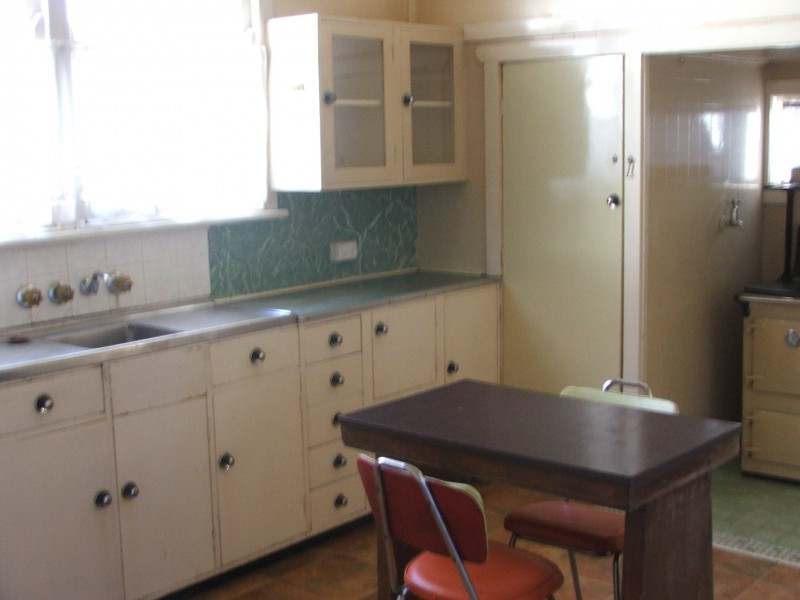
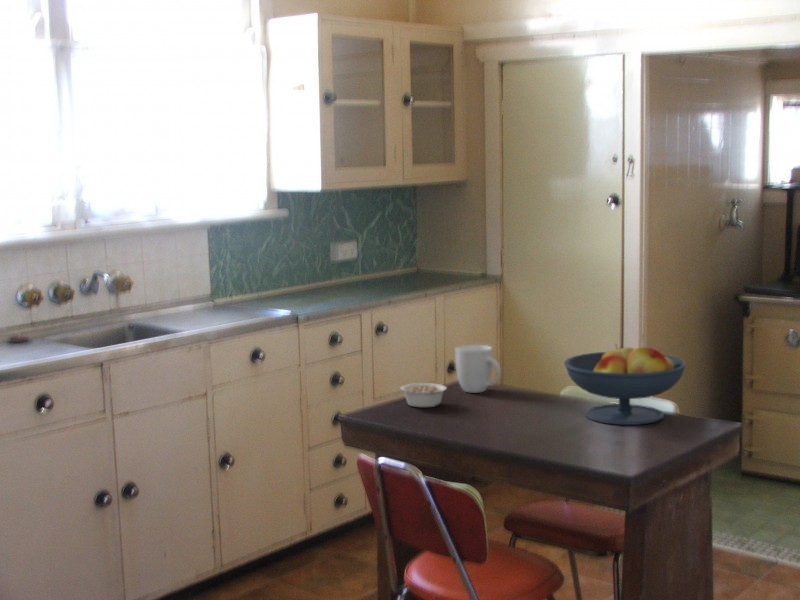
+ legume [399,382,448,408]
+ mug [455,344,502,394]
+ fruit bowl [563,343,688,426]
